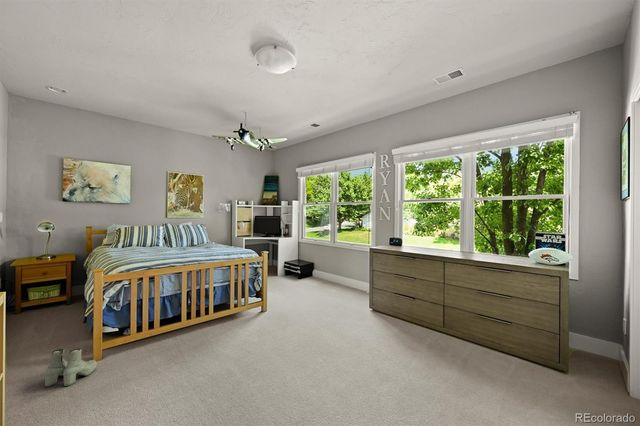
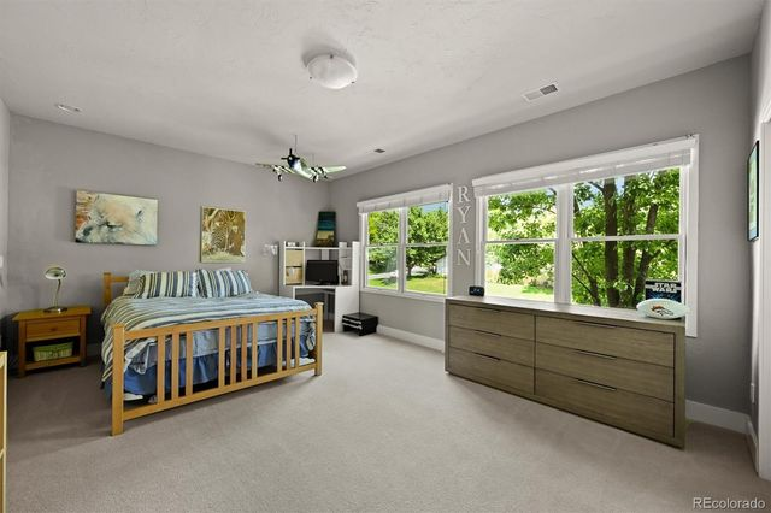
- boots [44,347,97,388]
